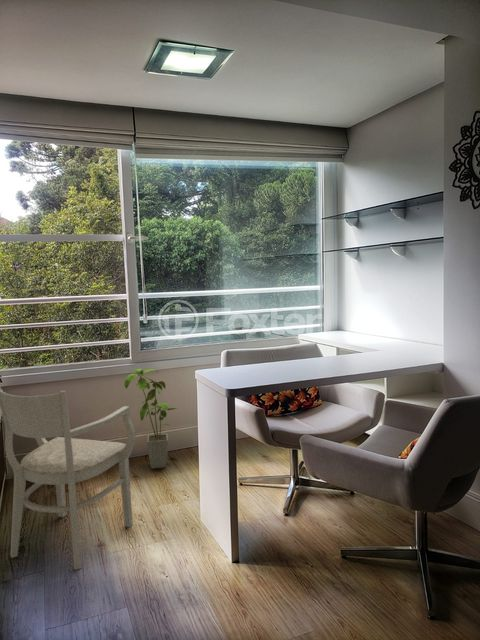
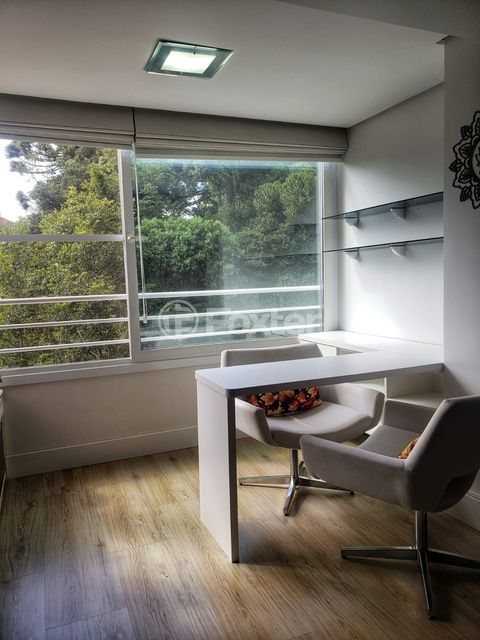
- armchair [0,386,137,571]
- house plant [123,368,177,470]
